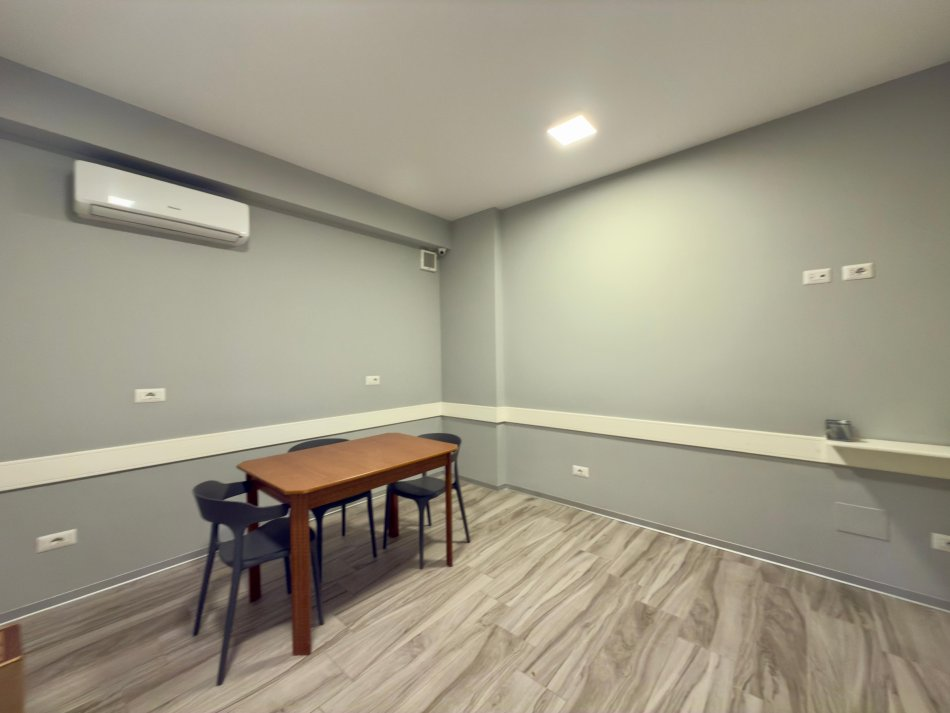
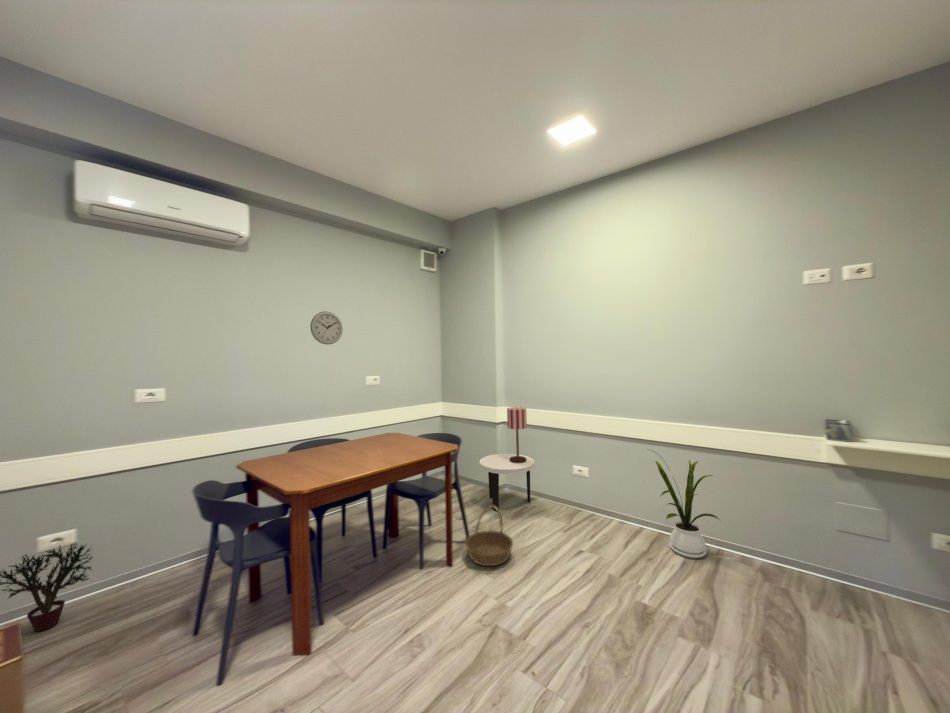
+ basket [464,504,514,567]
+ house plant [647,448,722,559]
+ table lamp [506,406,528,463]
+ wall clock [309,310,344,346]
+ side table [479,453,536,512]
+ potted plant [0,541,94,633]
